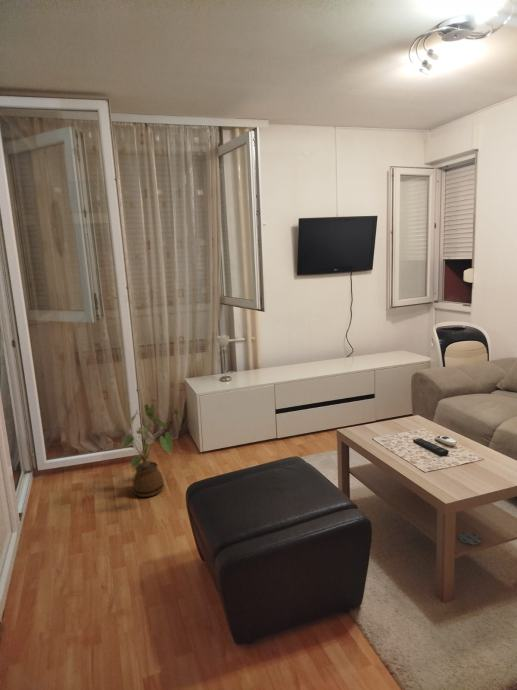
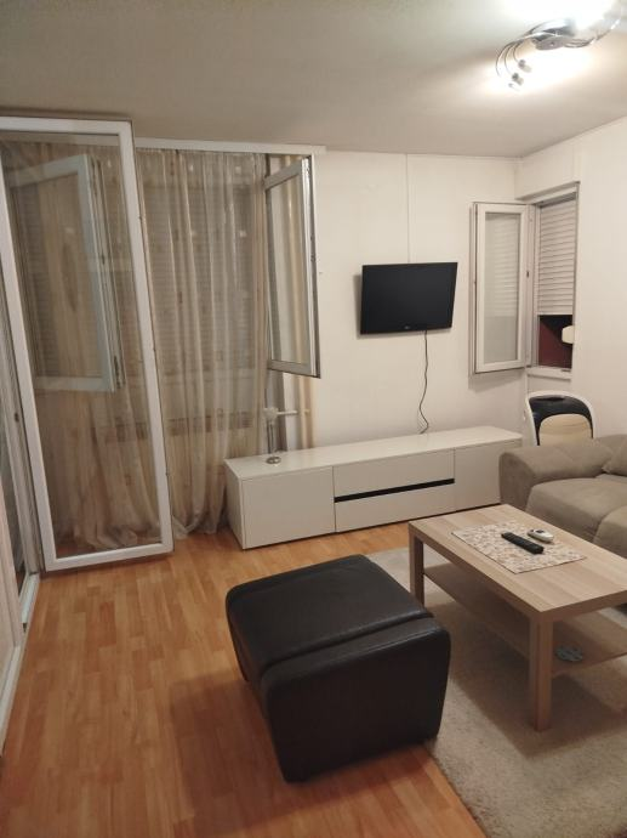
- house plant [110,402,183,498]
